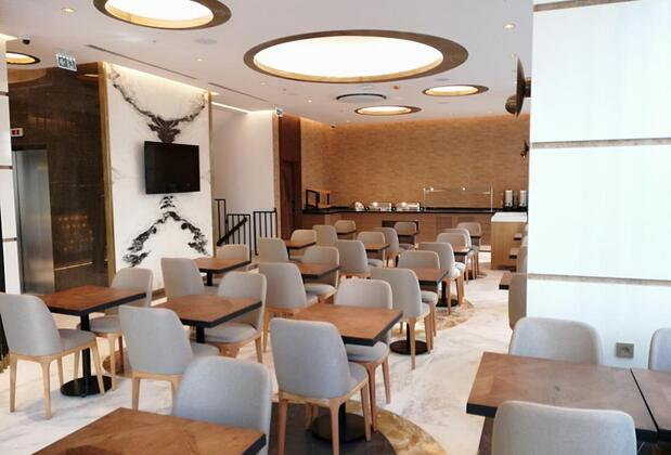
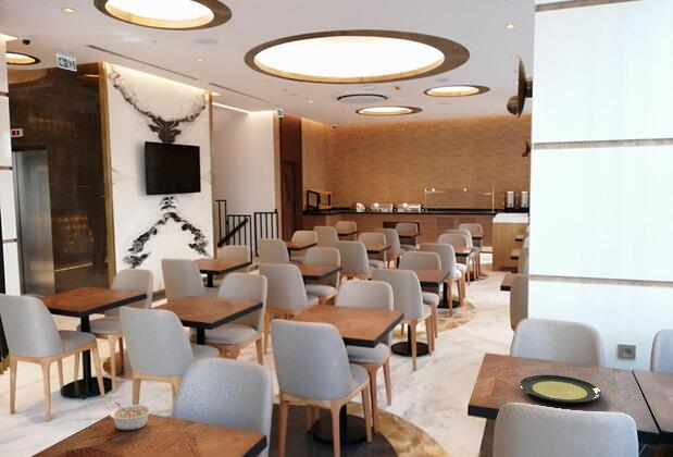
+ plate [519,374,602,404]
+ legume [109,400,153,431]
